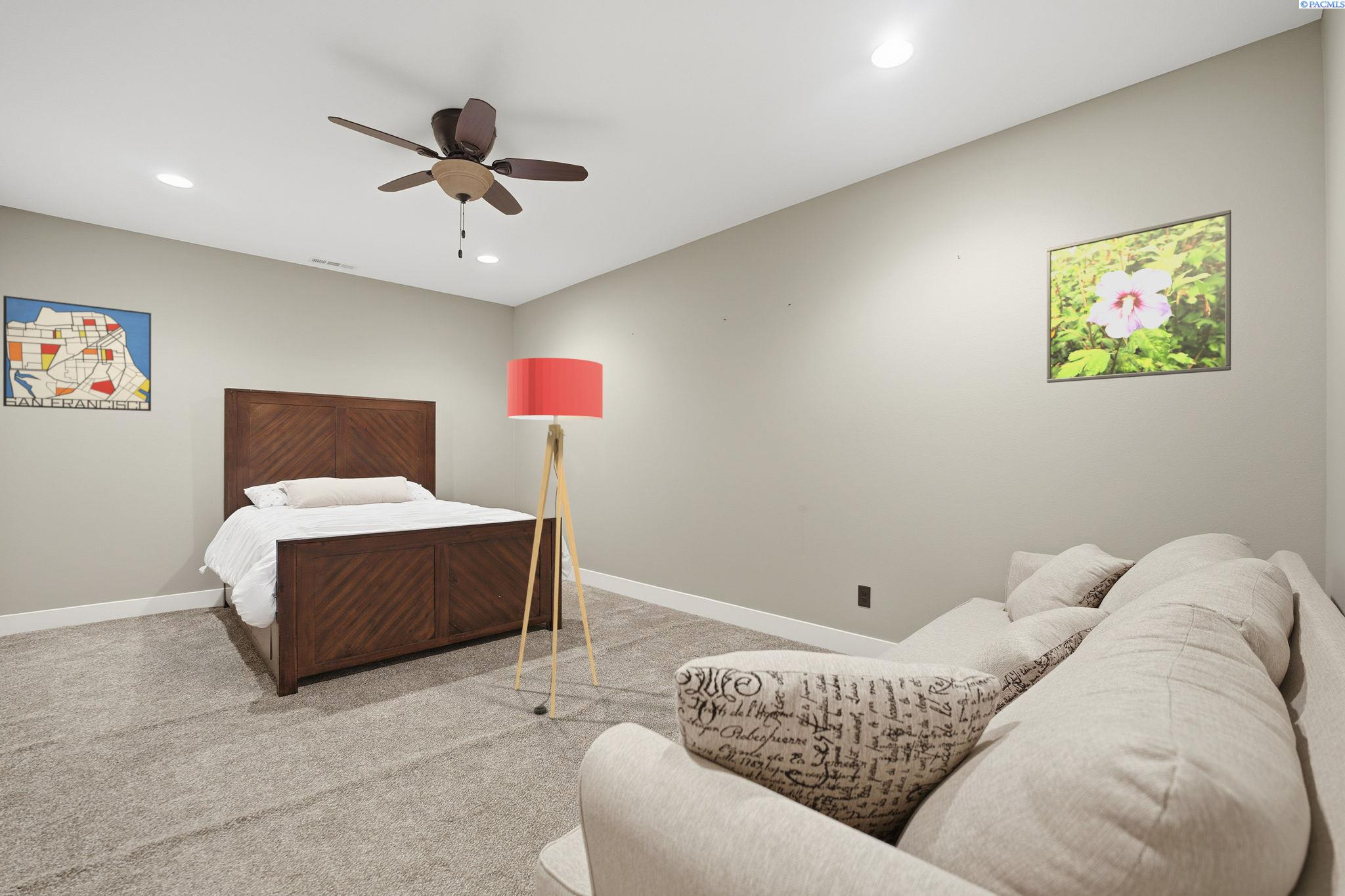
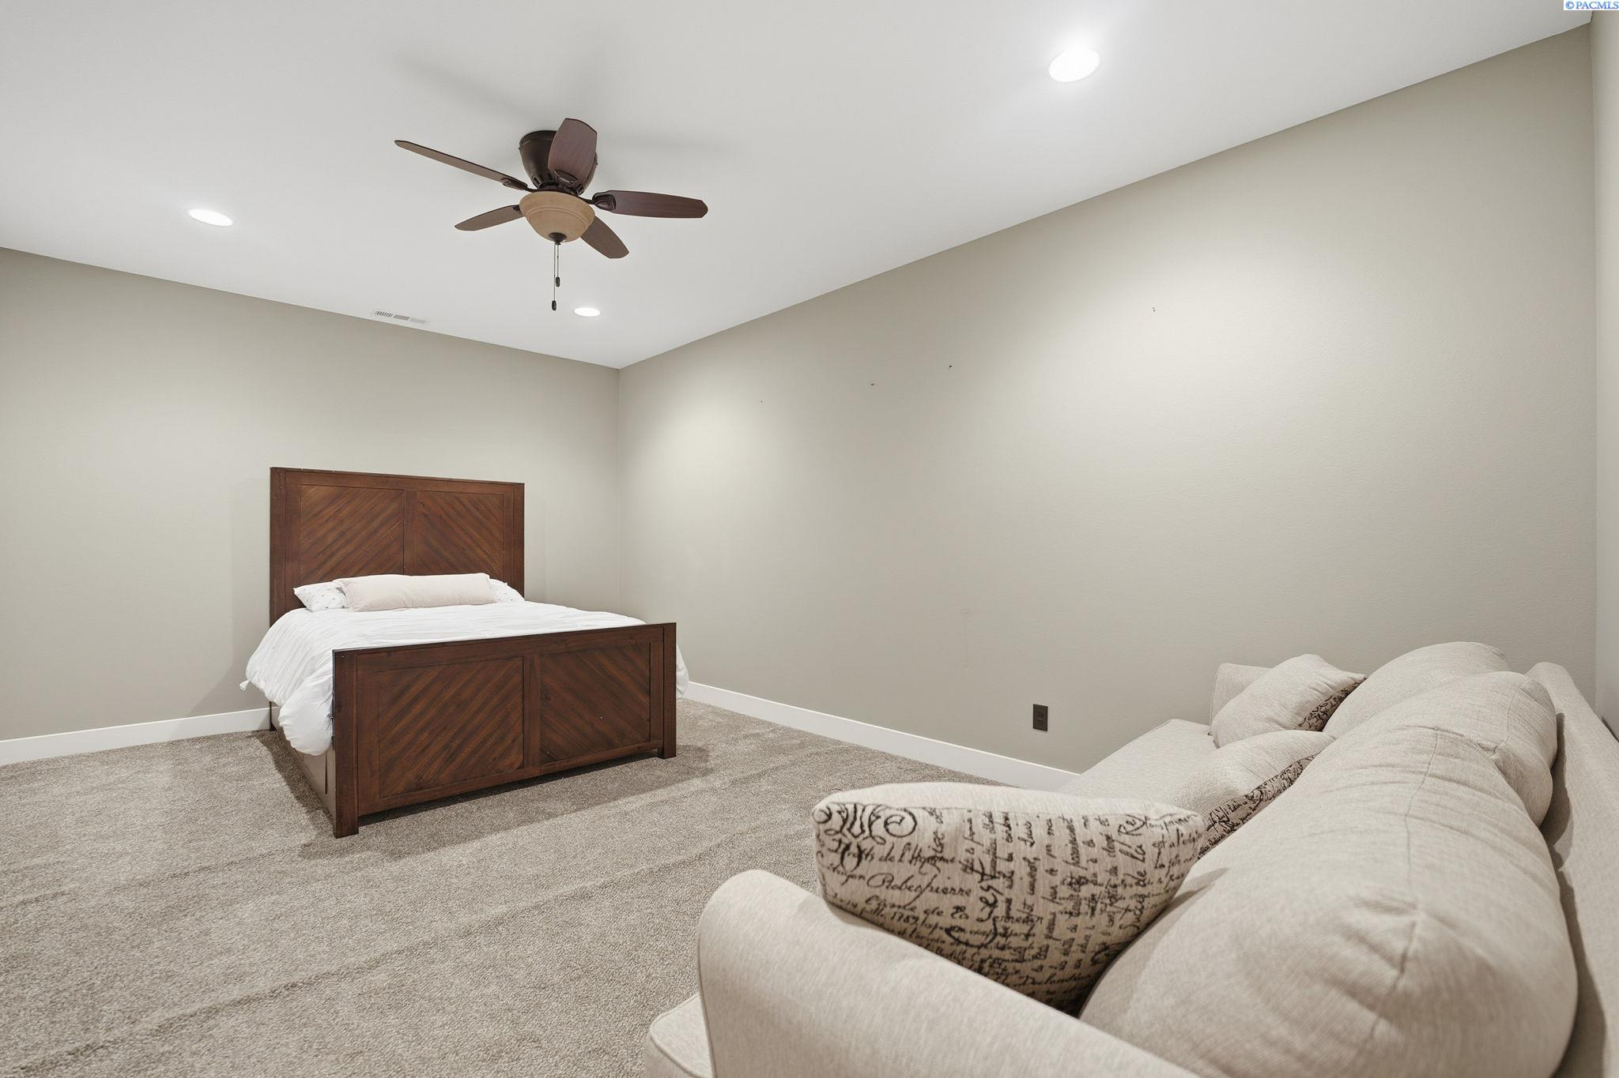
- wall art [3,295,152,412]
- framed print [1046,209,1232,383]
- floor lamp [506,357,604,719]
